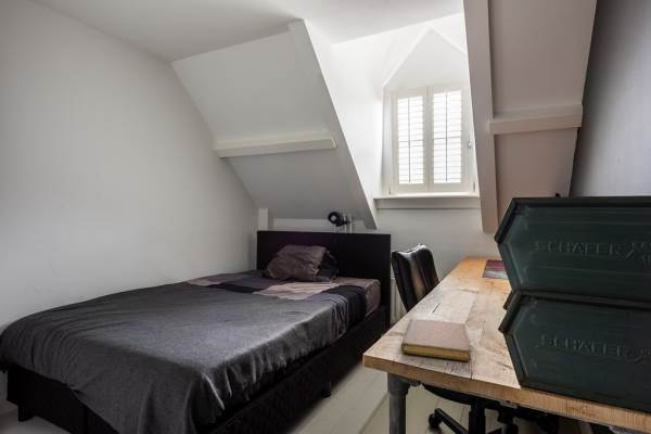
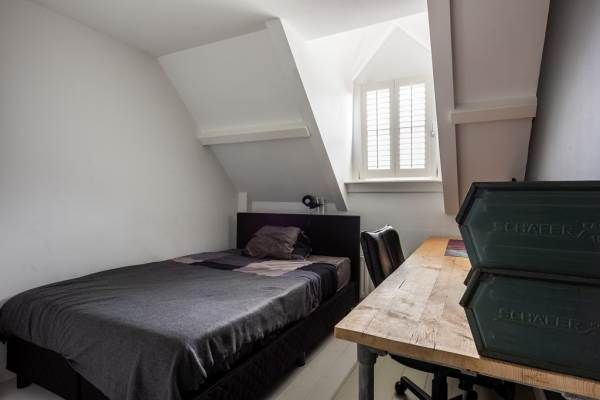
- notebook [400,318,472,362]
